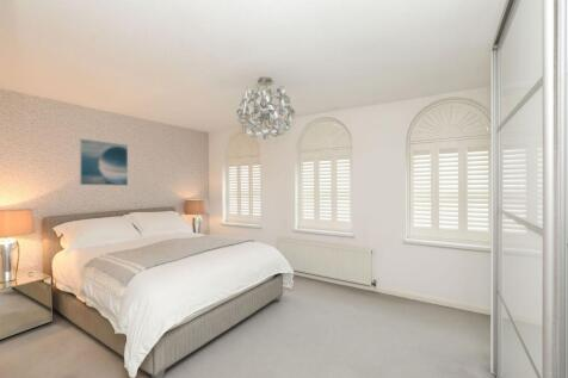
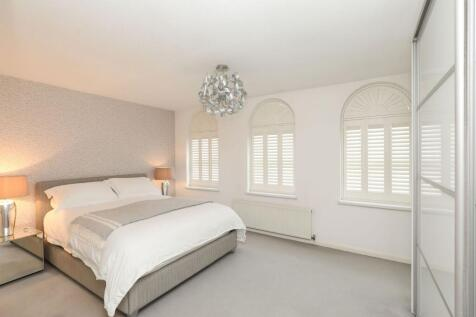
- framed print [79,137,129,186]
